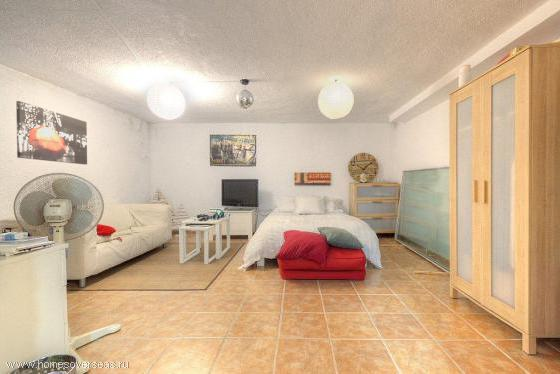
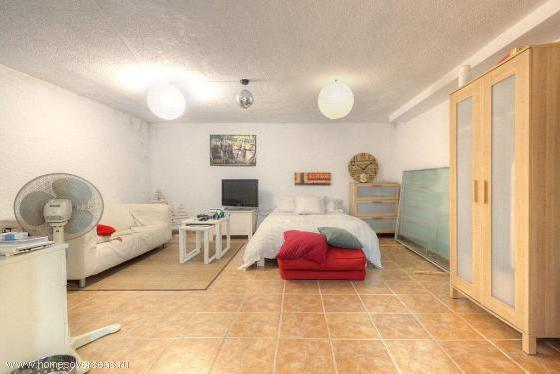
- wall art [15,100,88,165]
